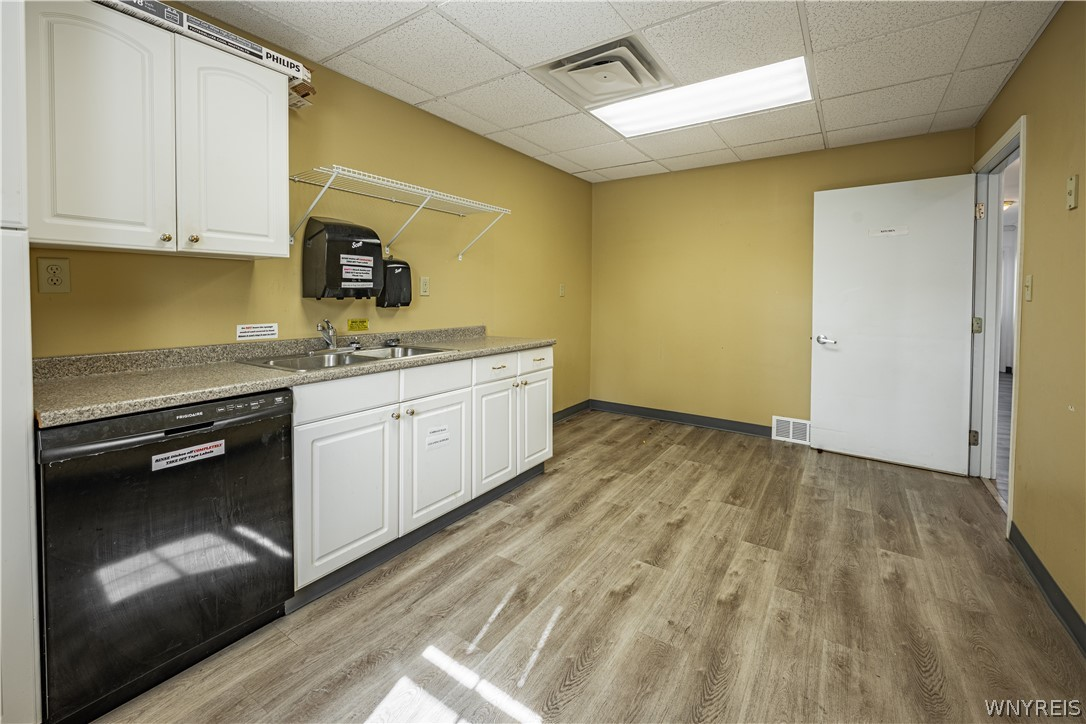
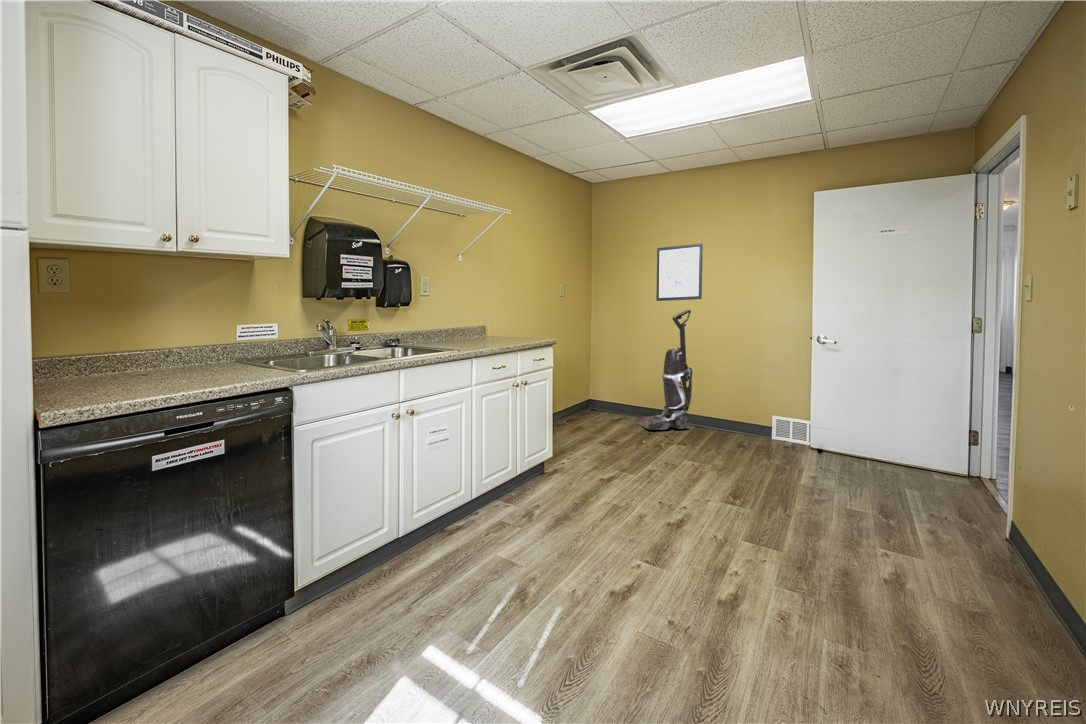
+ wall art [655,243,704,302]
+ vacuum cleaner [637,309,693,431]
